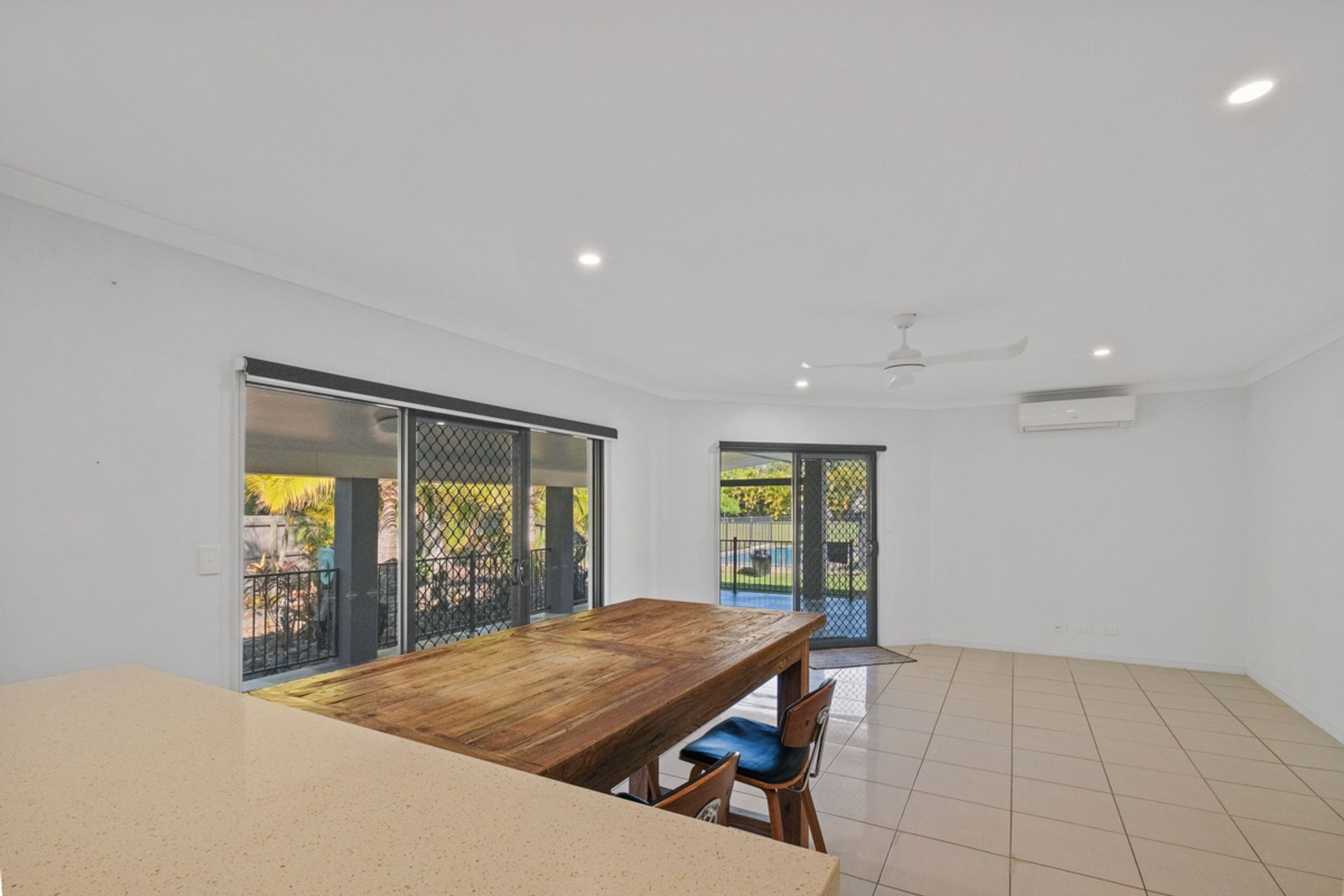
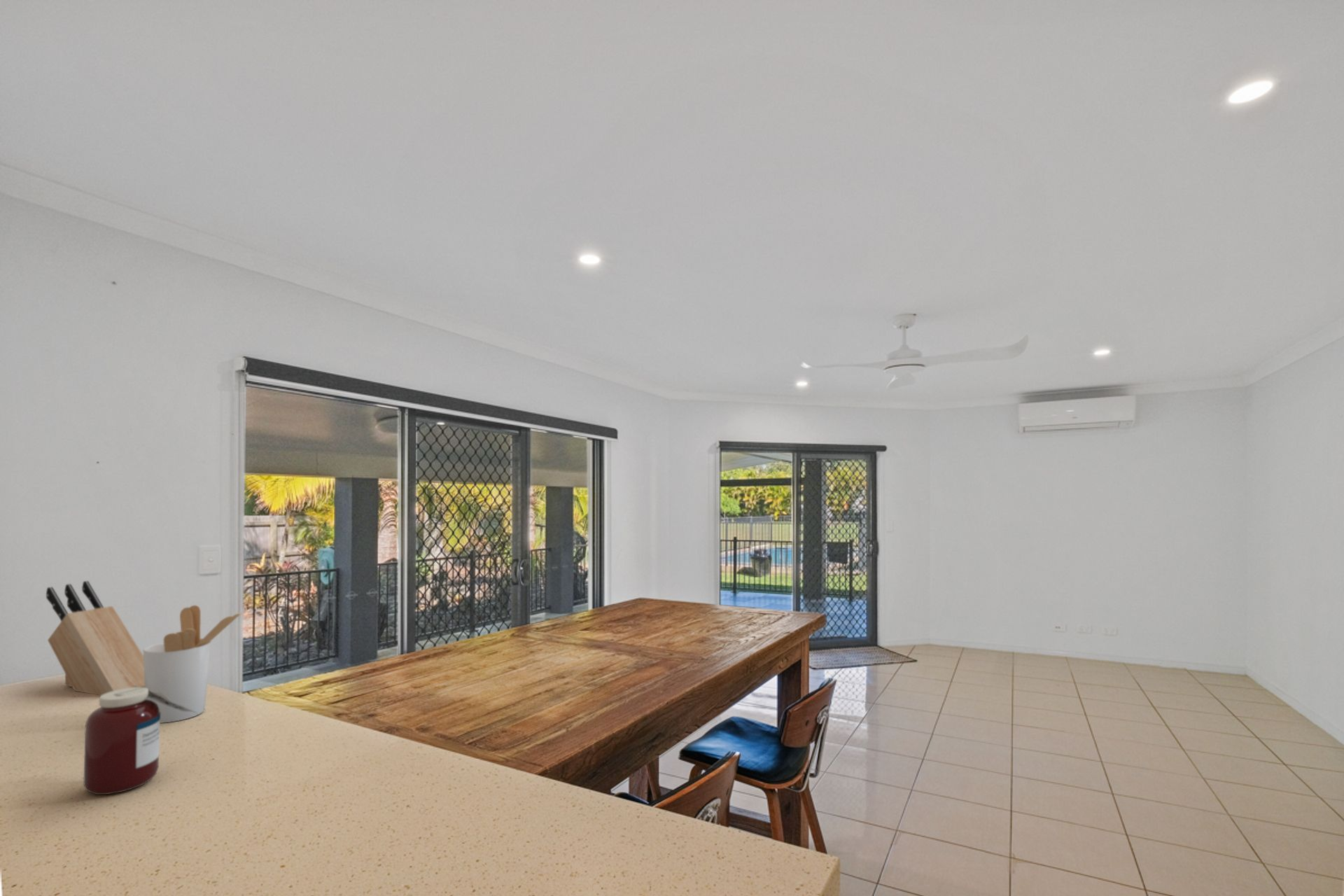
+ jar [83,685,197,795]
+ knife block [45,580,145,696]
+ utensil holder [142,605,246,724]
